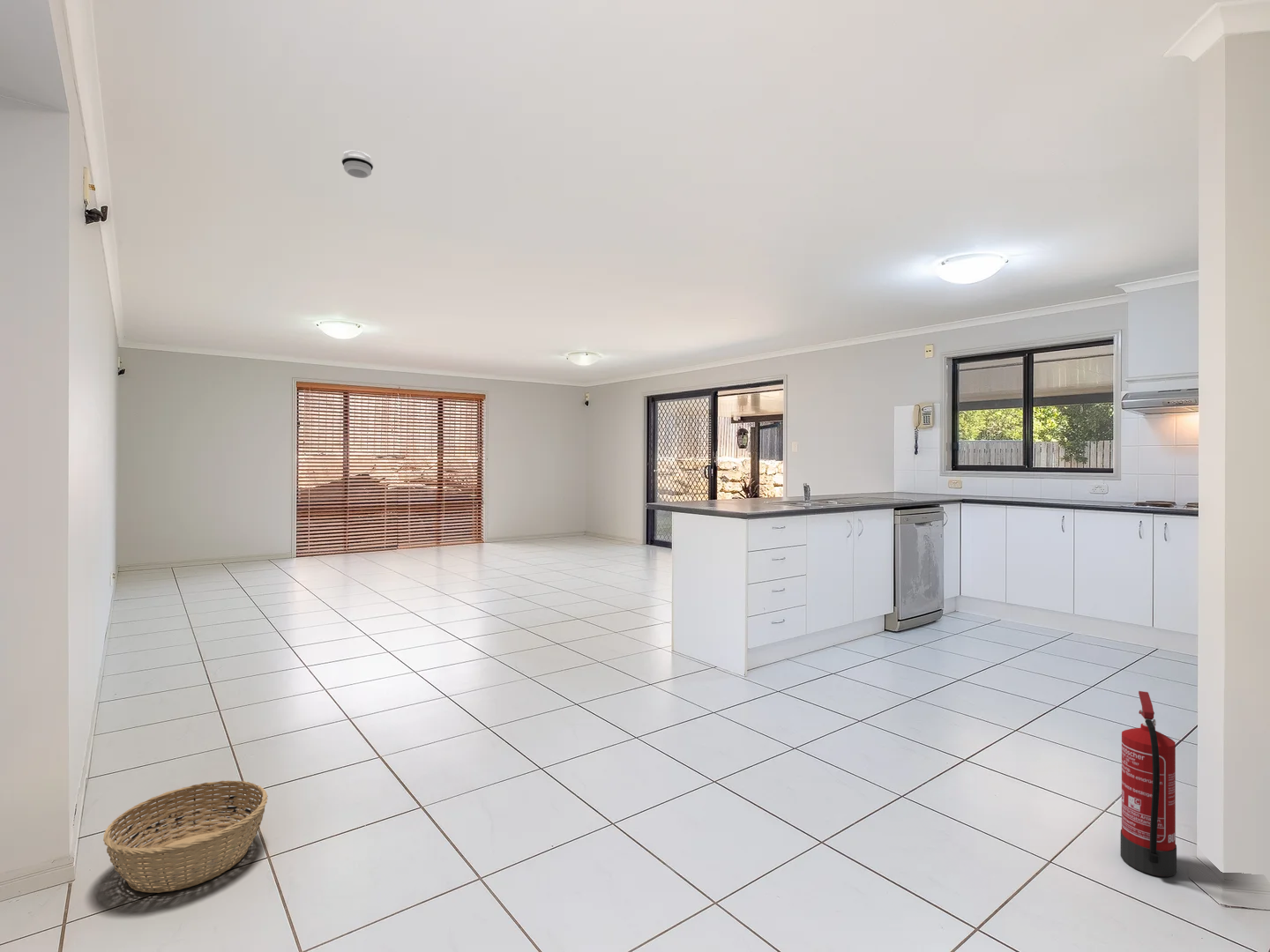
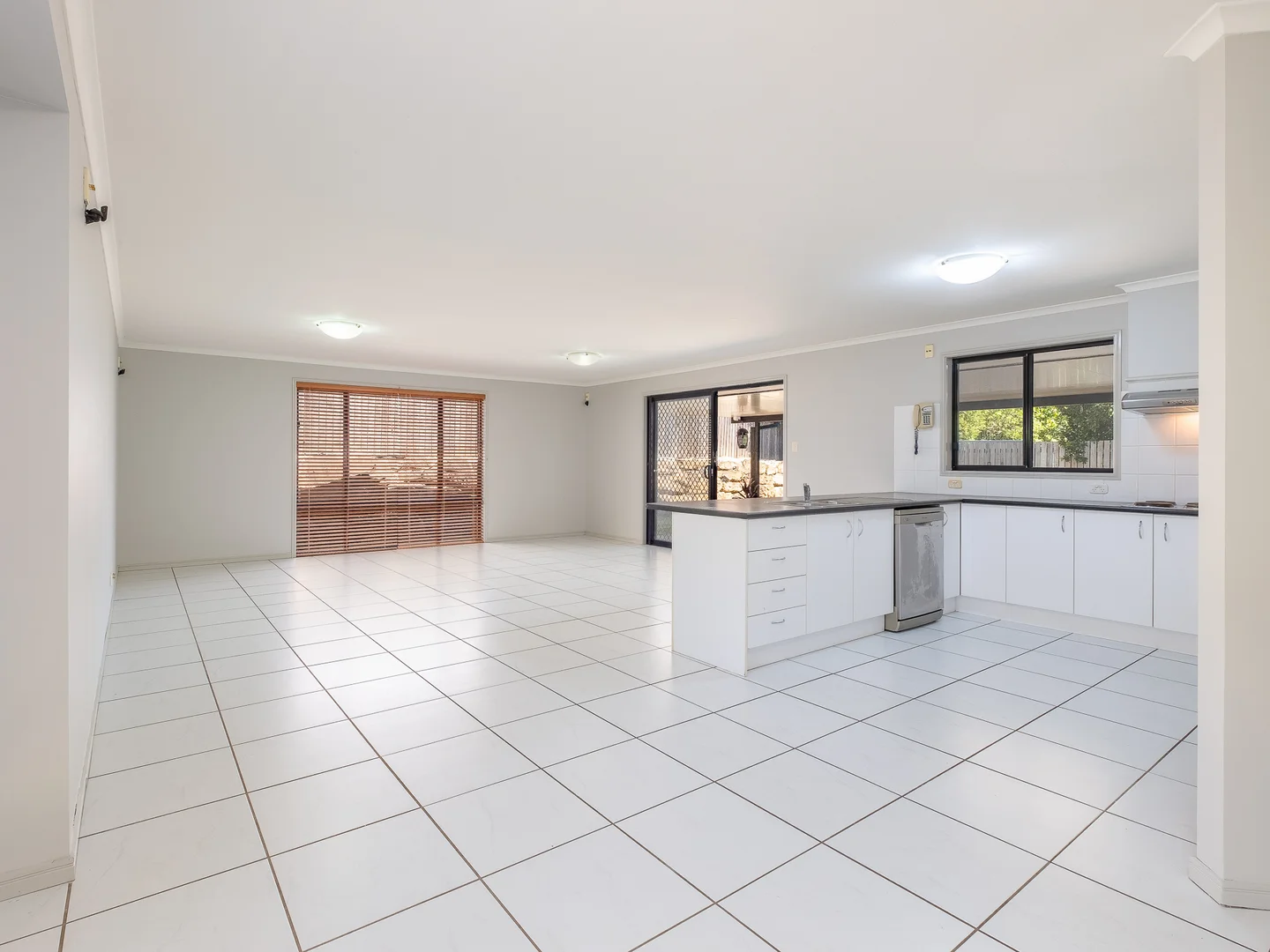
- fire extinguisher [1119,690,1177,878]
- basket [102,780,269,894]
- smoke detector [341,150,374,179]
